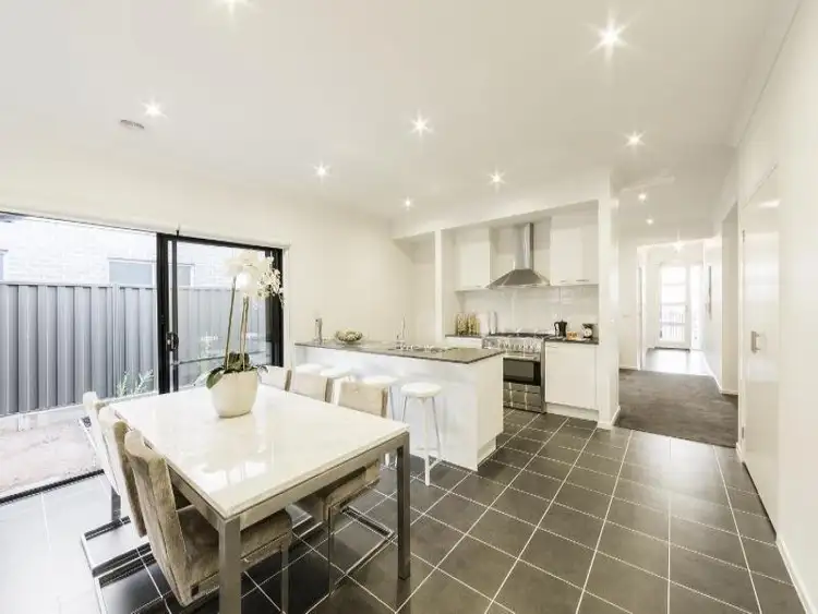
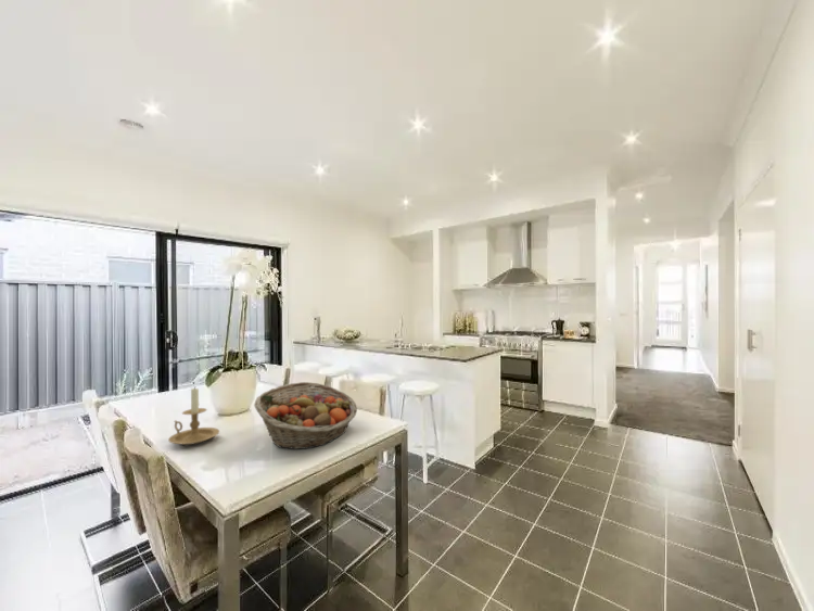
+ fruit basket [253,381,358,450]
+ candle holder [167,385,220,446]
